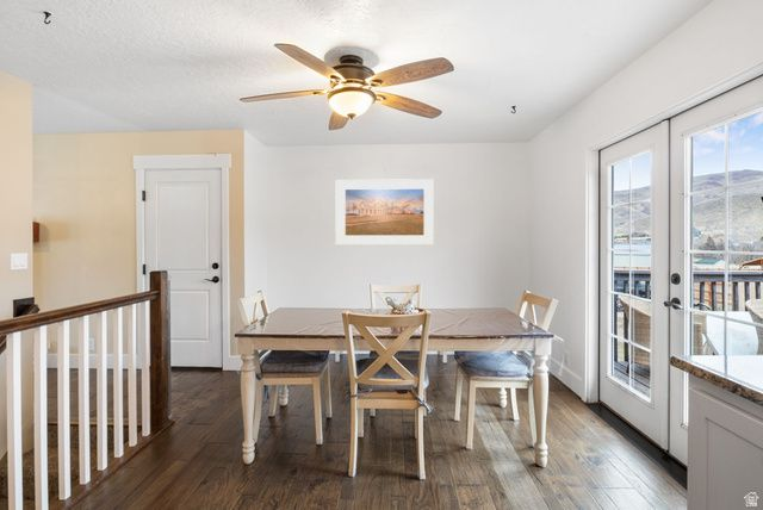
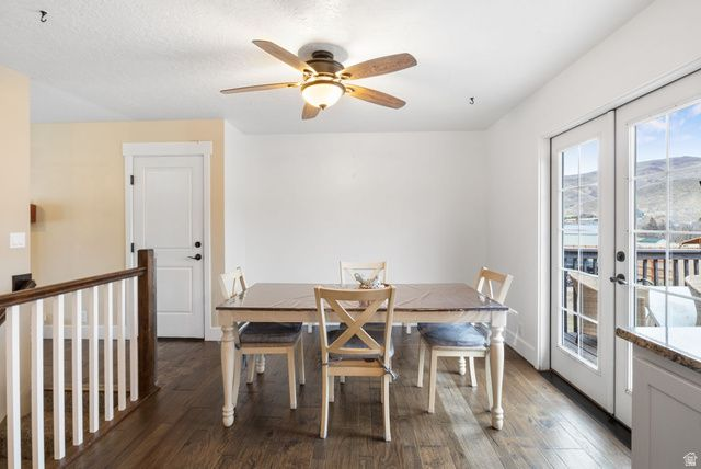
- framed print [335,178,435,247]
